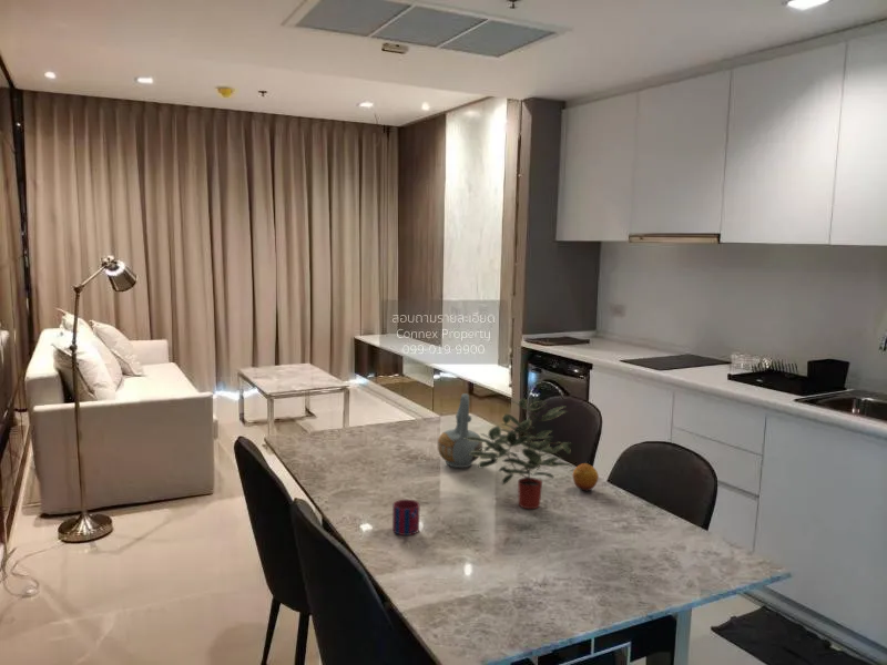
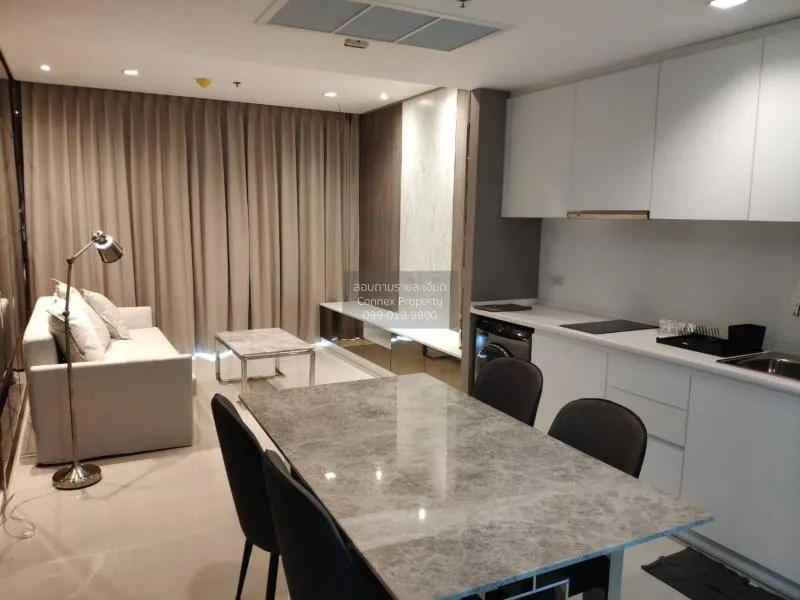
- mug [391,499,420,536]
- fruit [572,462,600,492]
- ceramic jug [437,392,483,469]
- potted plant [463,397,574,510]
